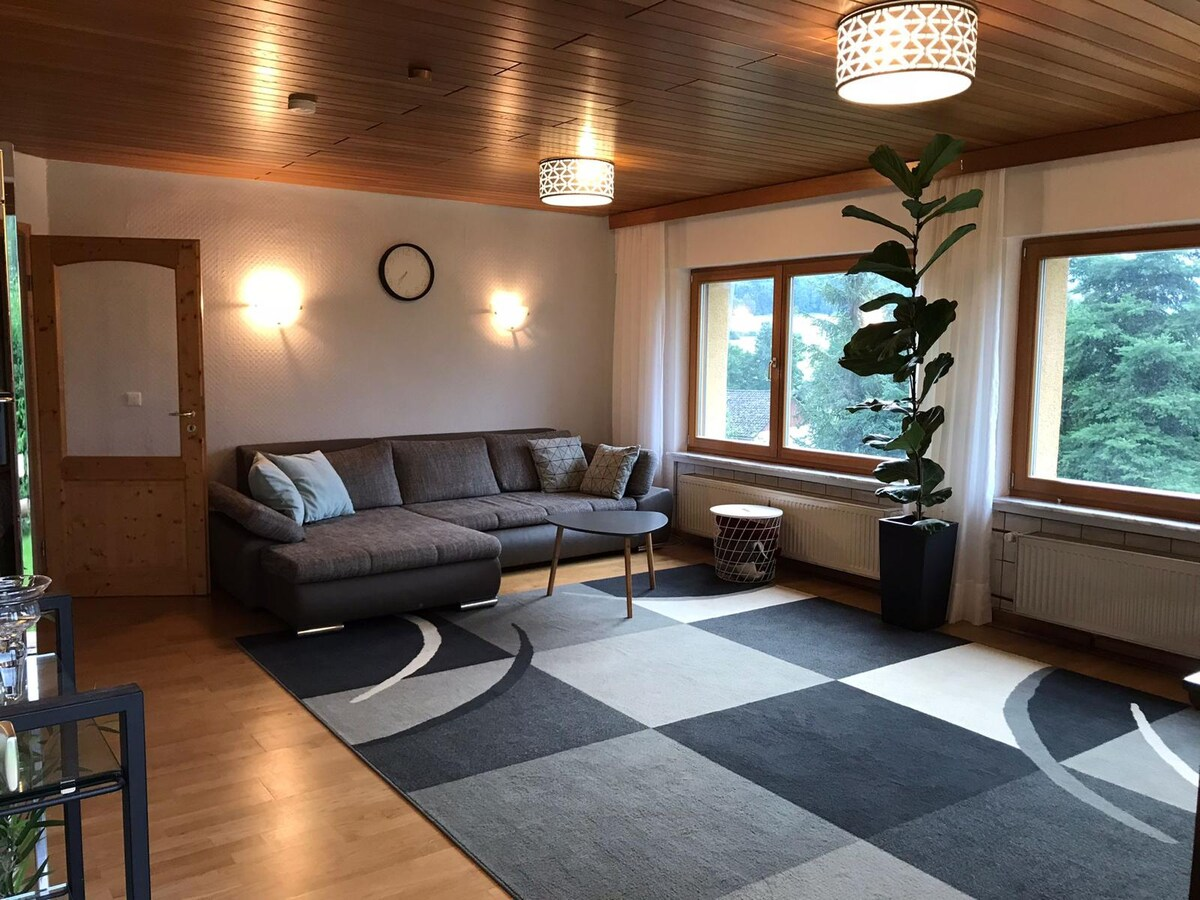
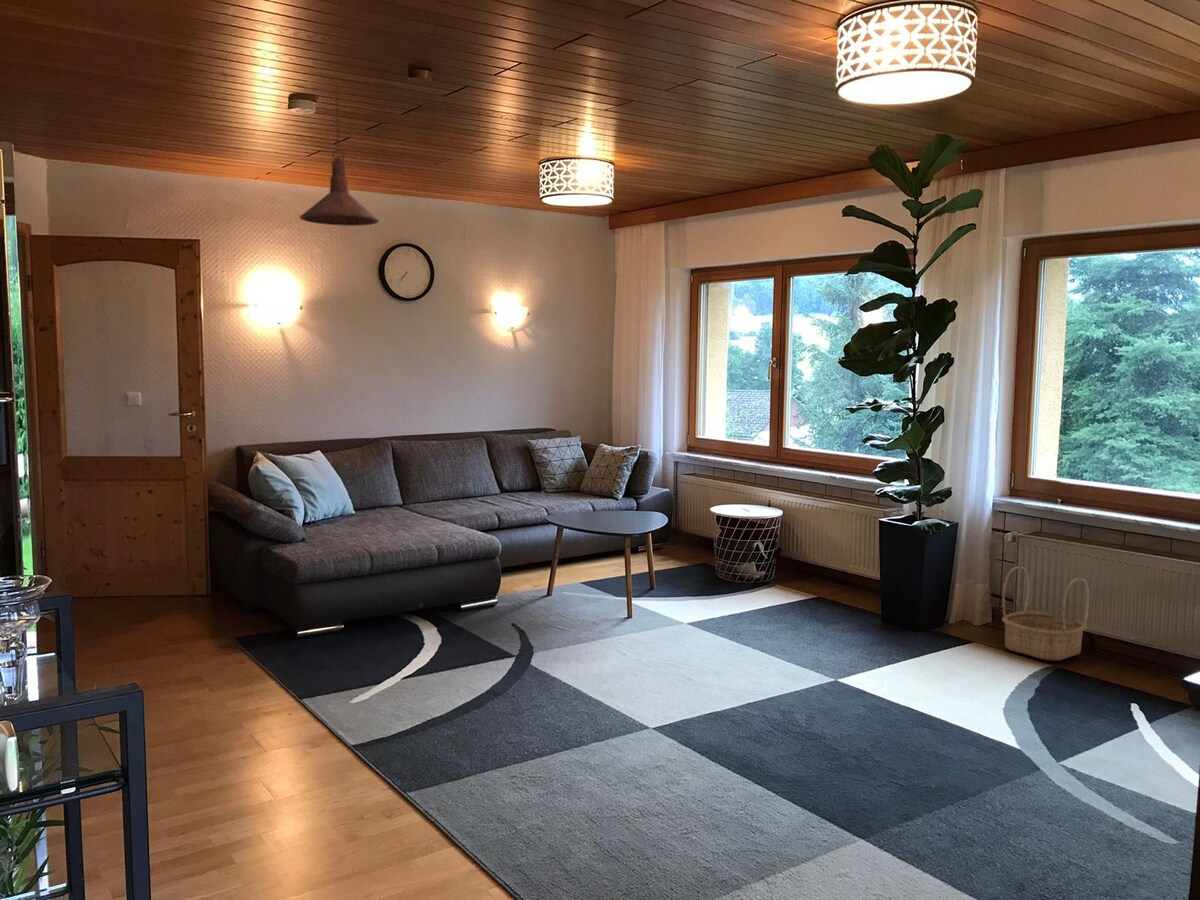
+ basket [1001,565,1090,661]
+ pendant light [299,87,380,227]
